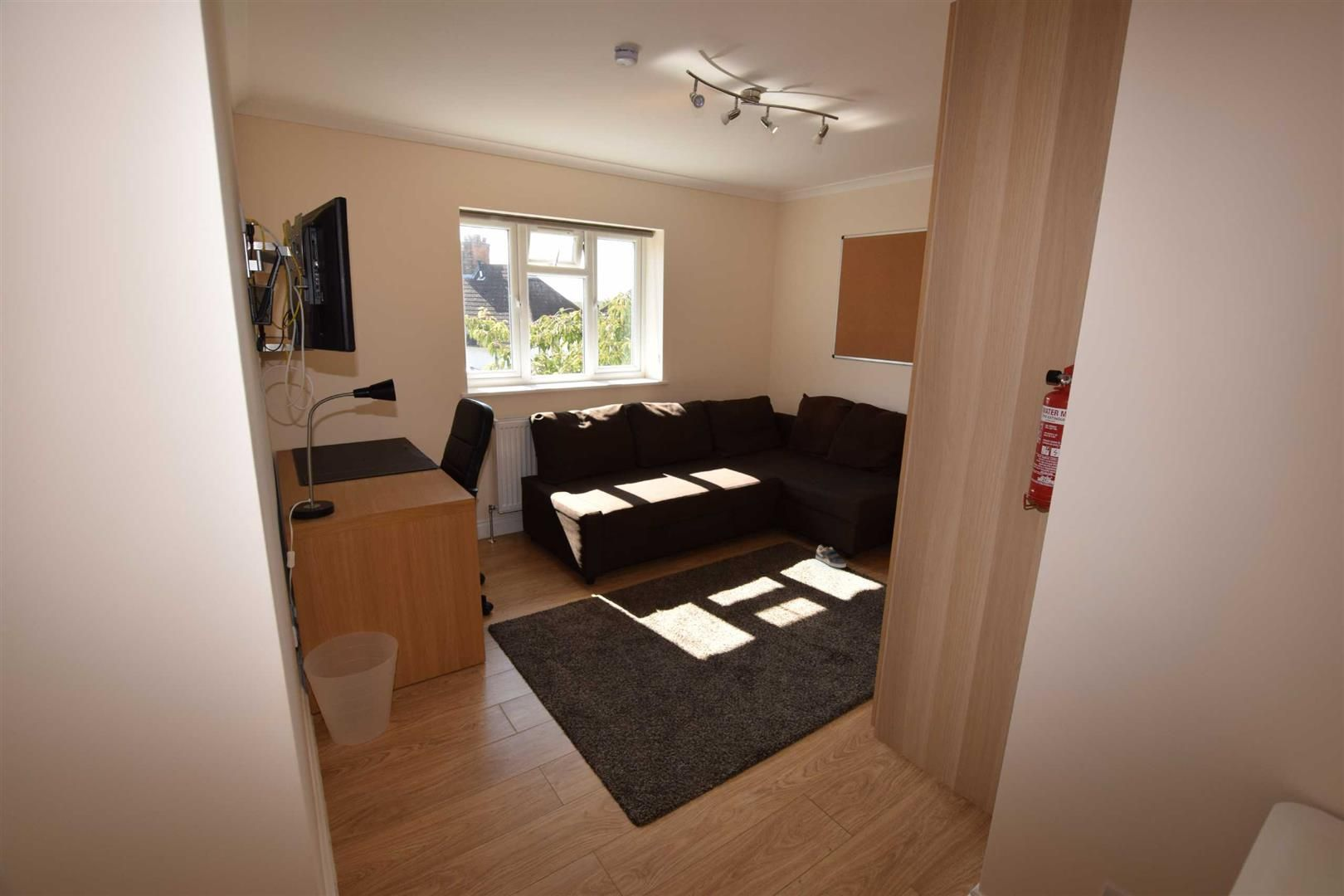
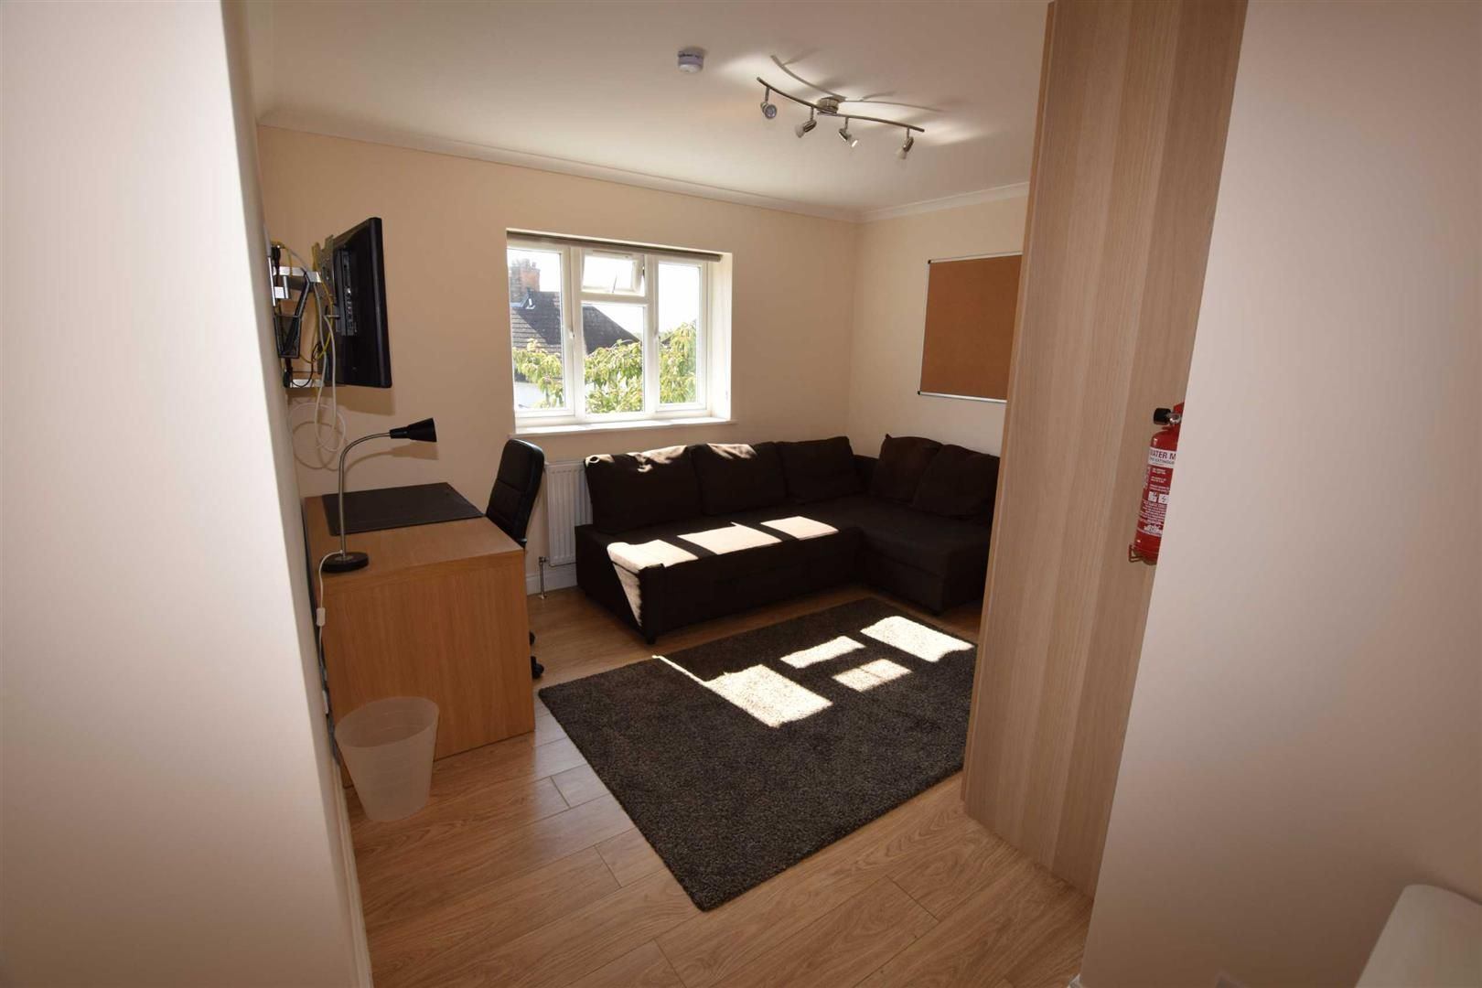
- sneaker [815,544,847,568]
